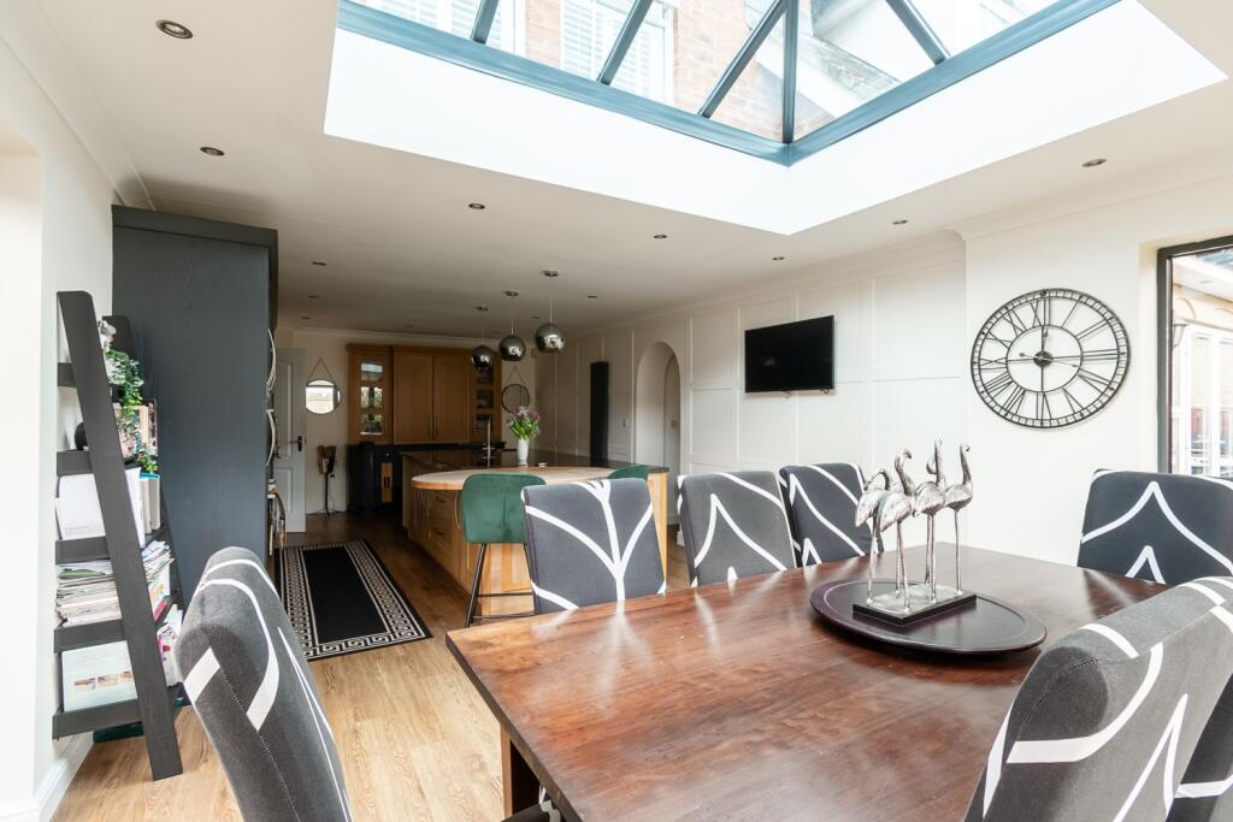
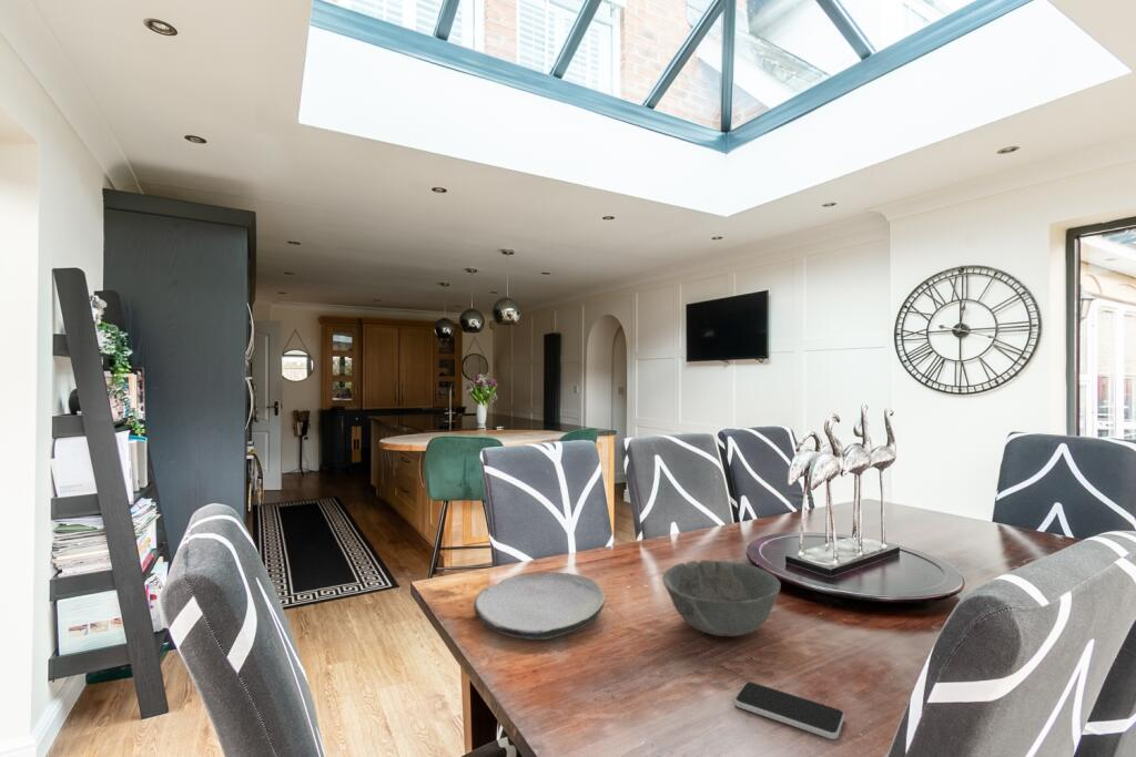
+ plate [473,571,607,641]
+ smartphone [733,681,845,740]
+ bowl [661,559,782,637]
